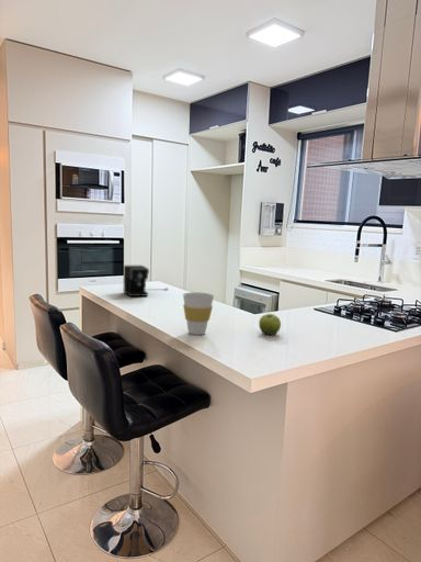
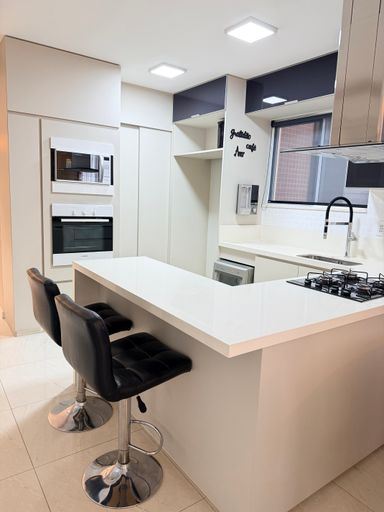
- coffee maker [123,265,169,297]
- cup [182,291,215,336]
- fruit [258,313,282,336]
